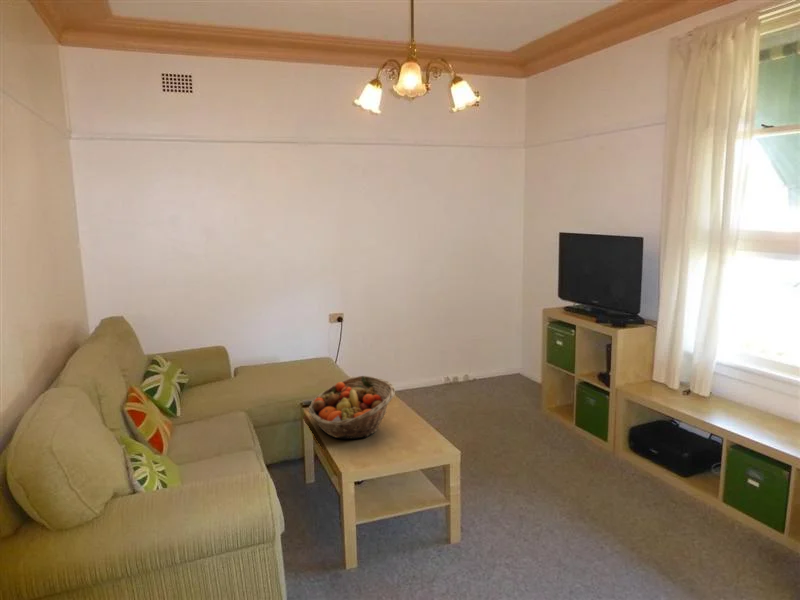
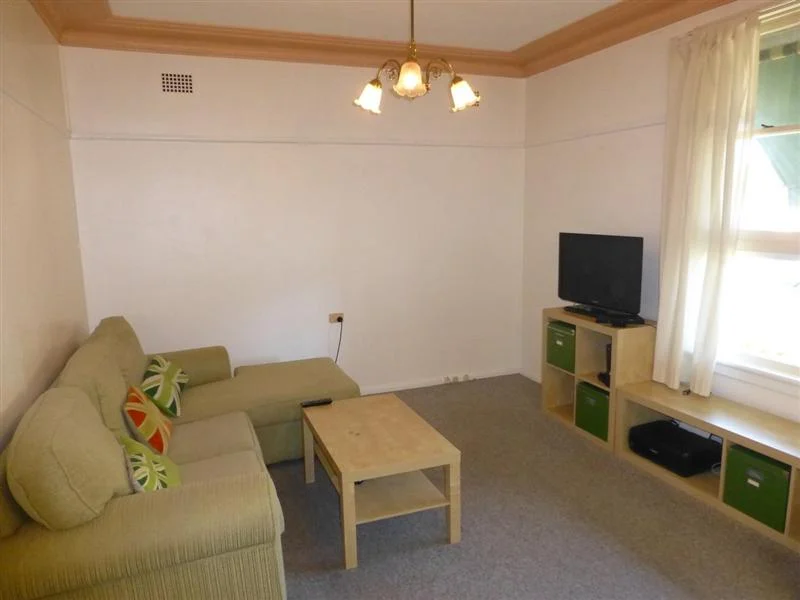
- fruit basket [308,375,396,440]
